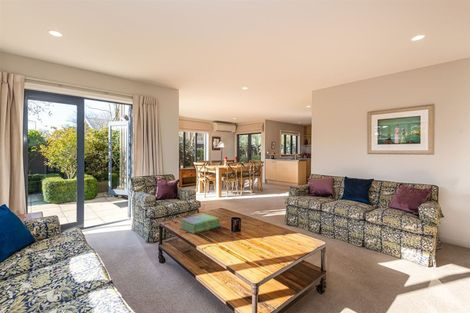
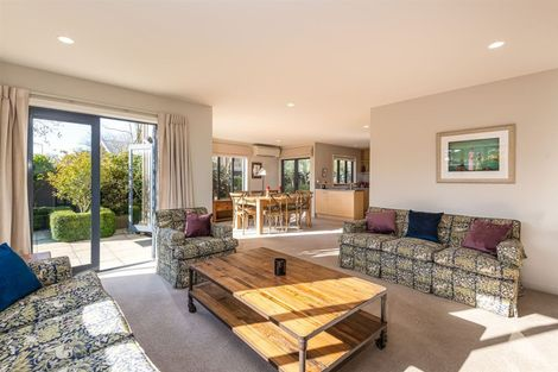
- stack of books [179,213,222,235]
